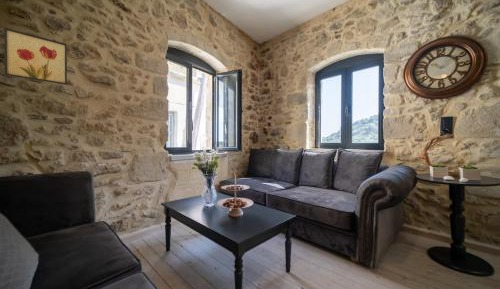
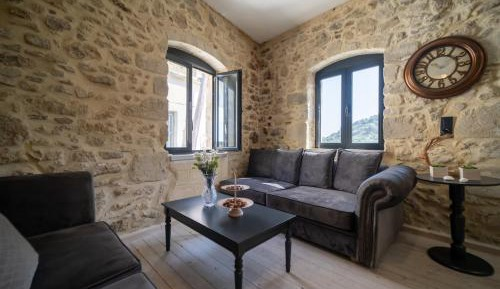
- wall art [3,27,68,86]
